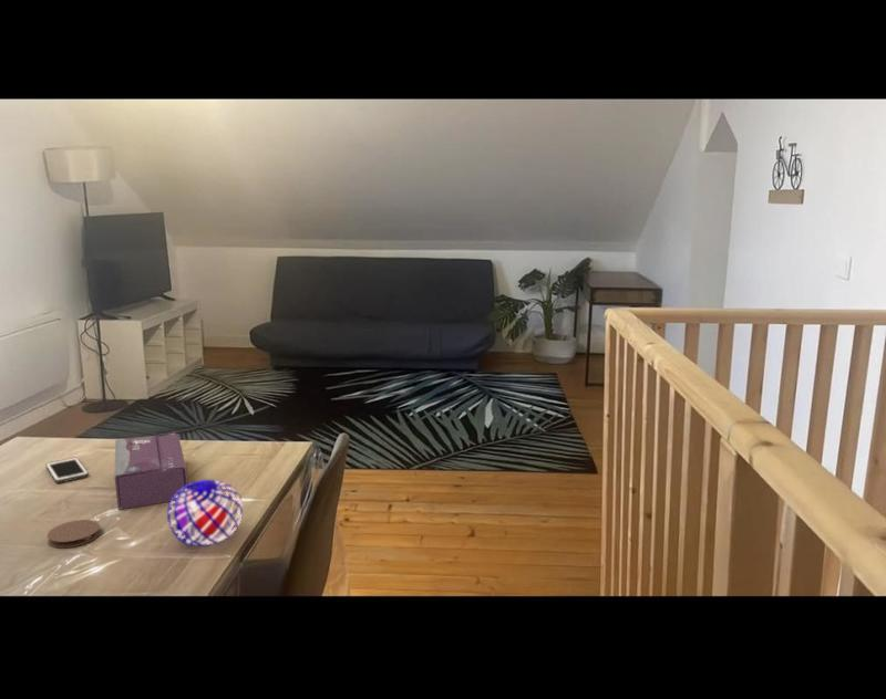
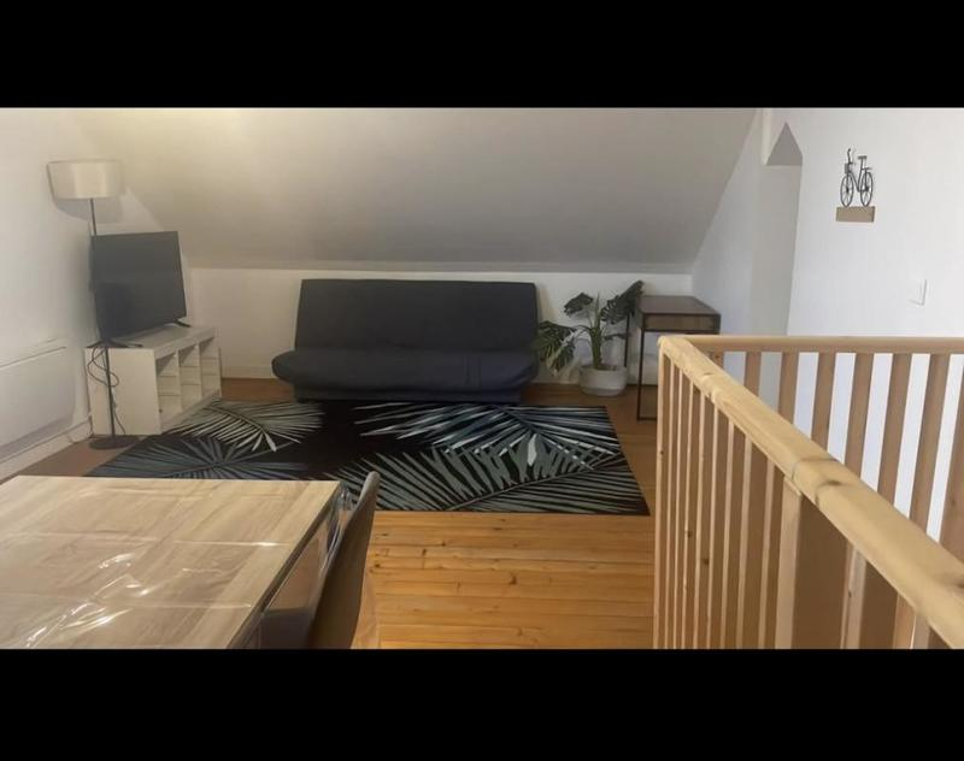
- tissue box [114,432,189,511]
- decorative orb [166,479,244,547]
- cell phone [44,457,90,484]
- coaster [47,519,102,549]
